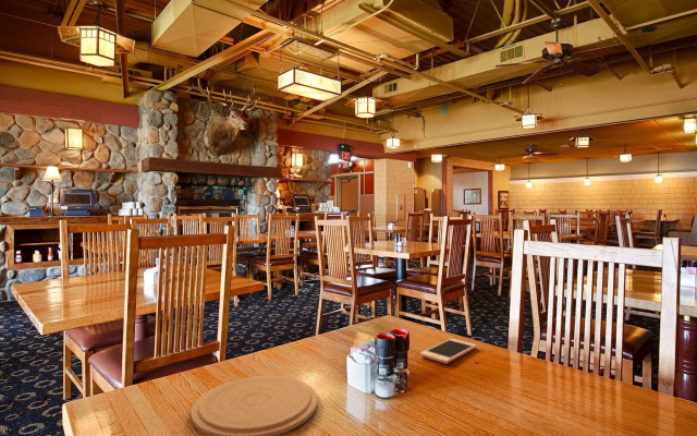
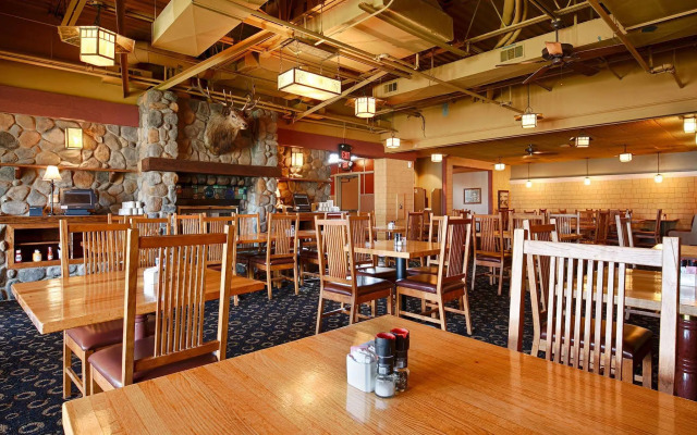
- plate [189,375,319,436]
- cell phone [419,338,478,365]
